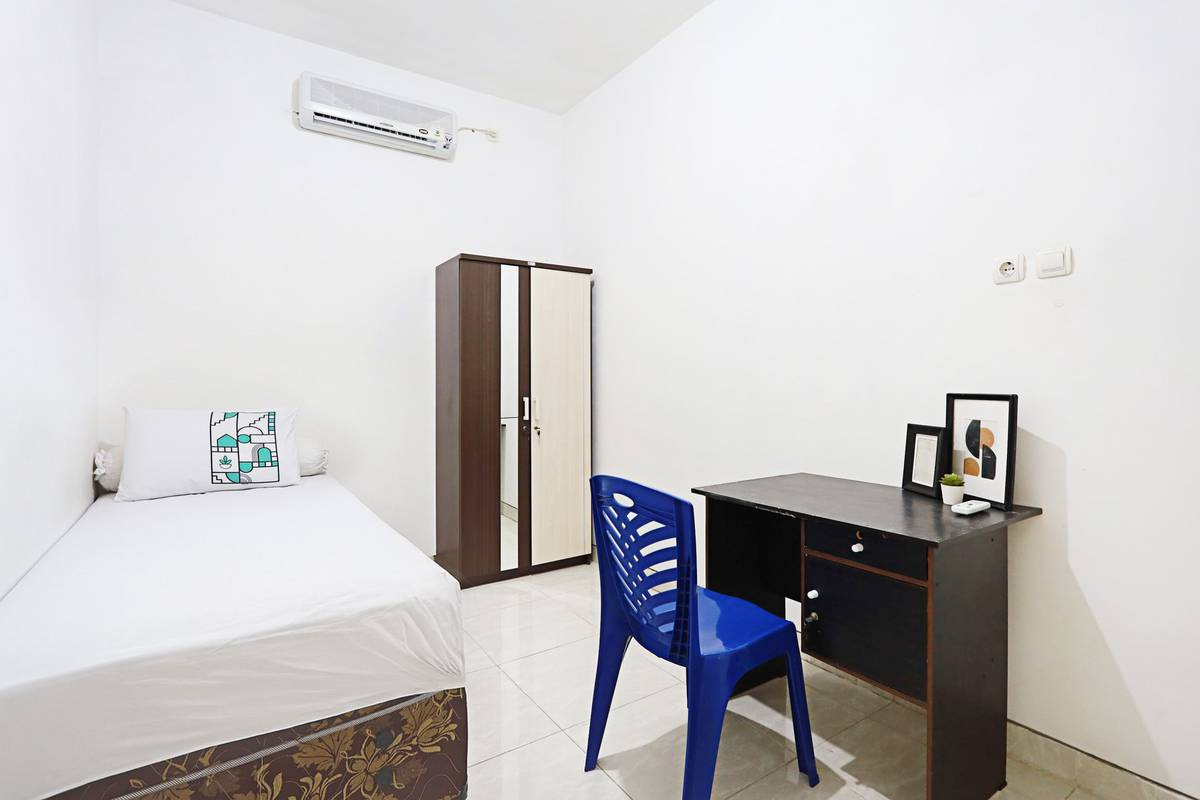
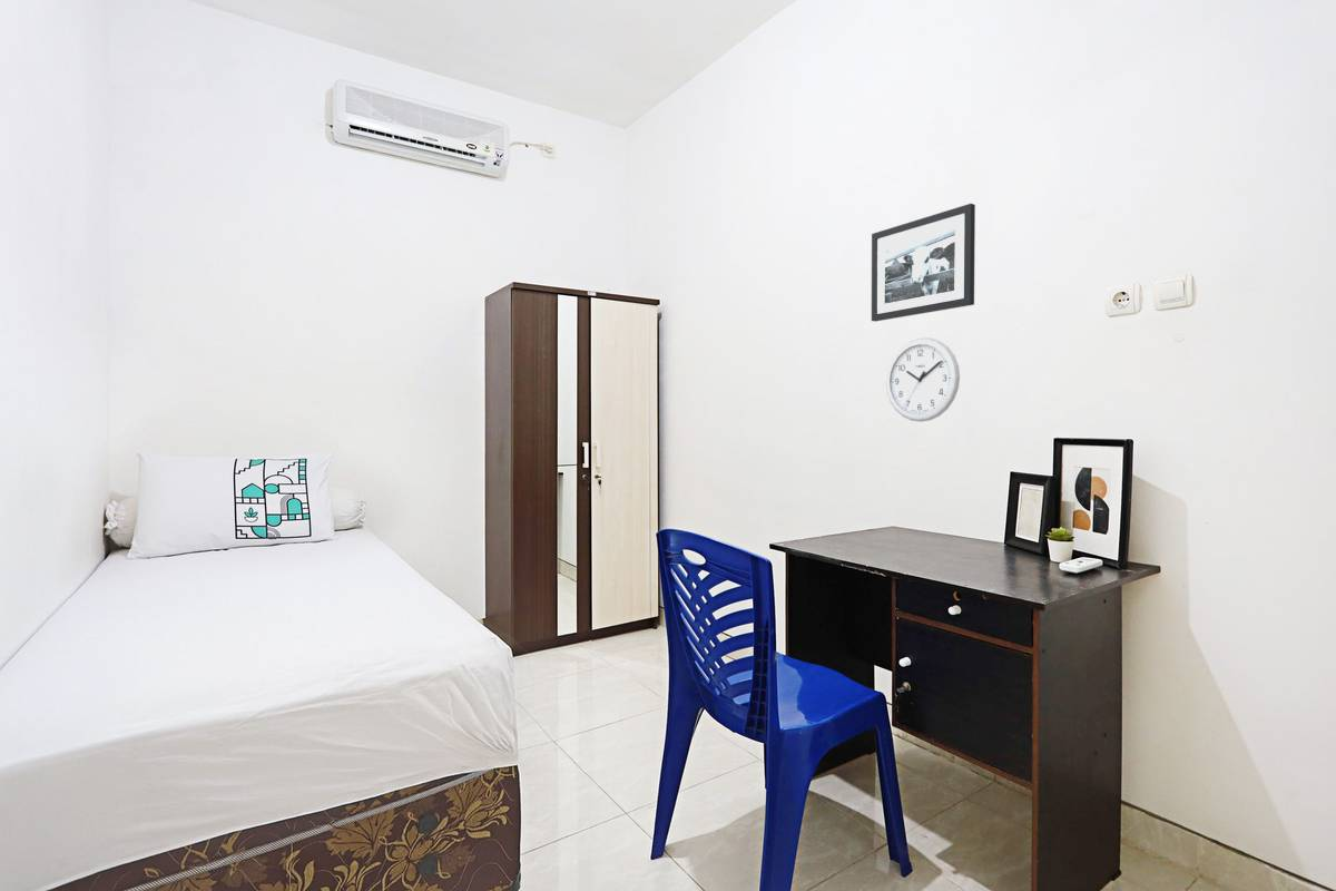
+ picture frame [871,203,976,323]
+ wall clock [885,336,961,423]
